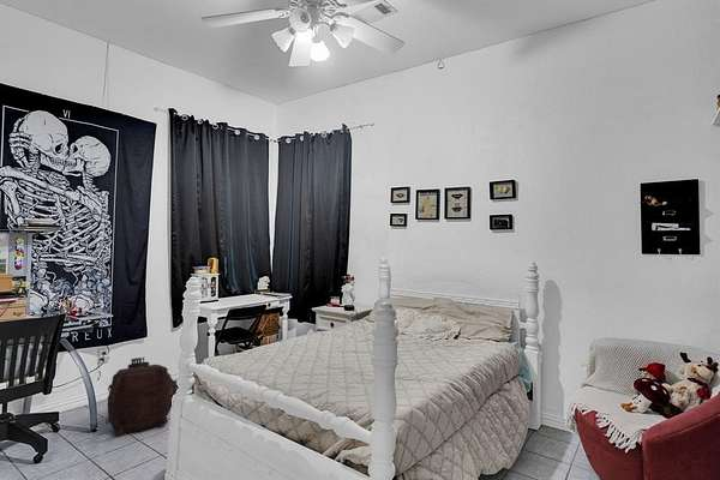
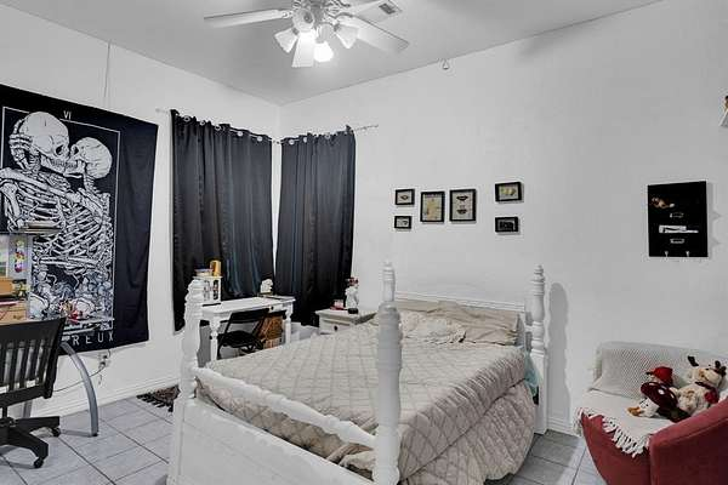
- backpack [104,356,178,437]
